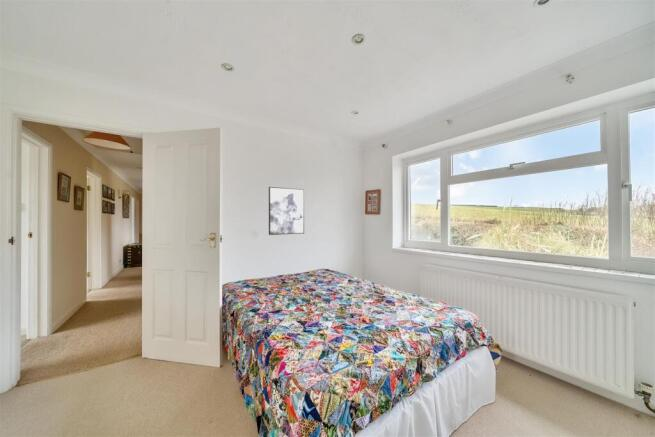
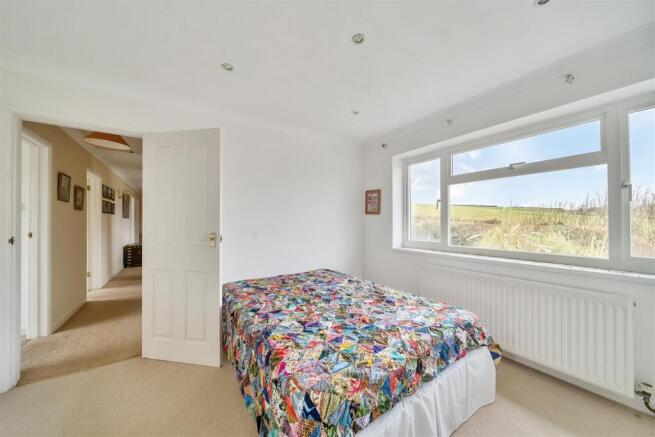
- wall art [268,186,305,236]
